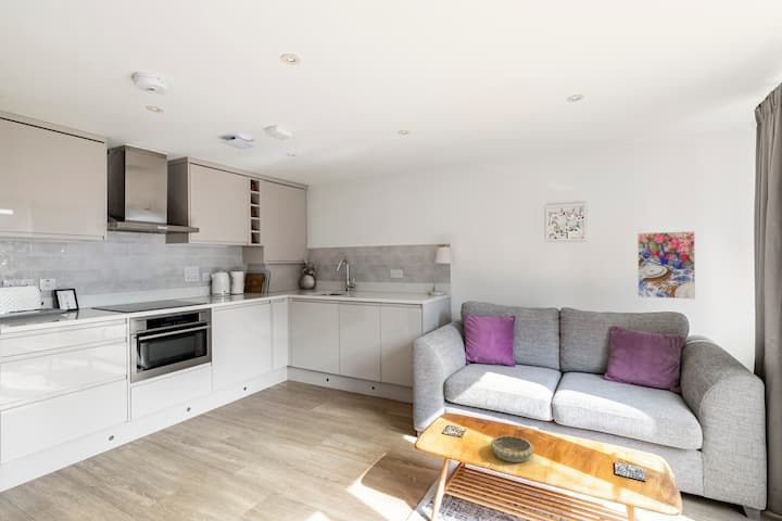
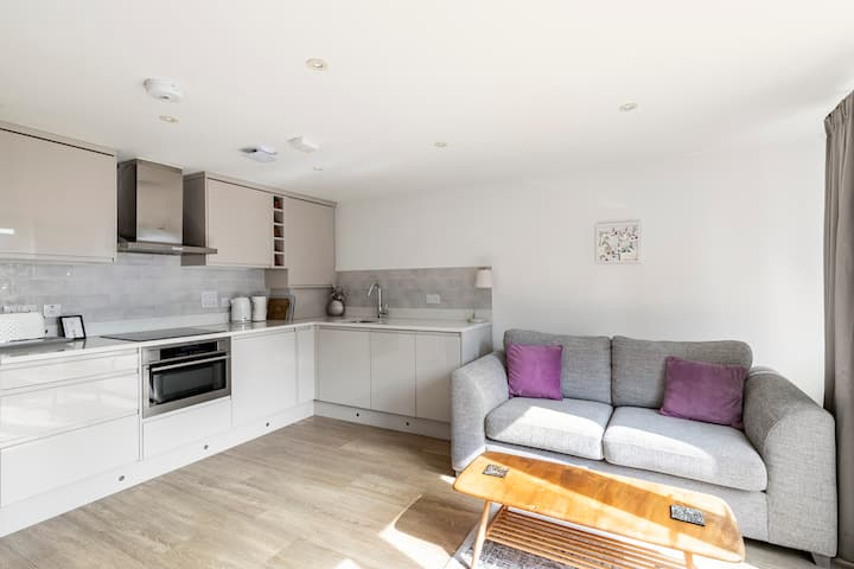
- decorative bowl [490,434,535,463]
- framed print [636,230,696,300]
